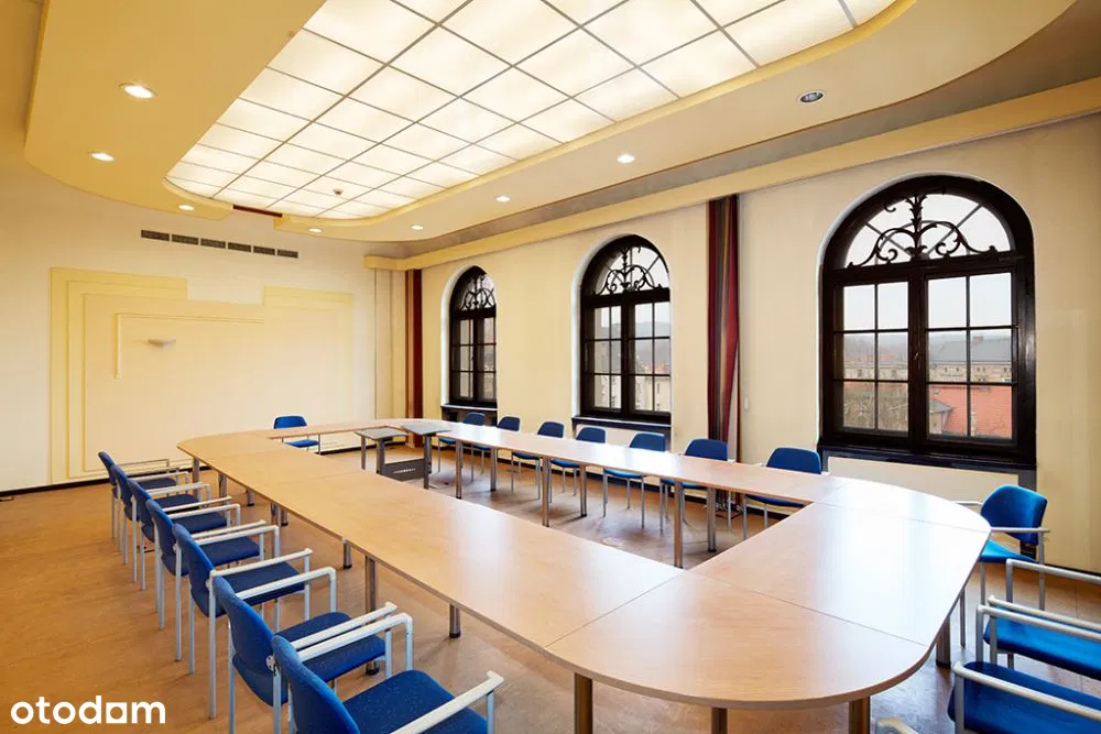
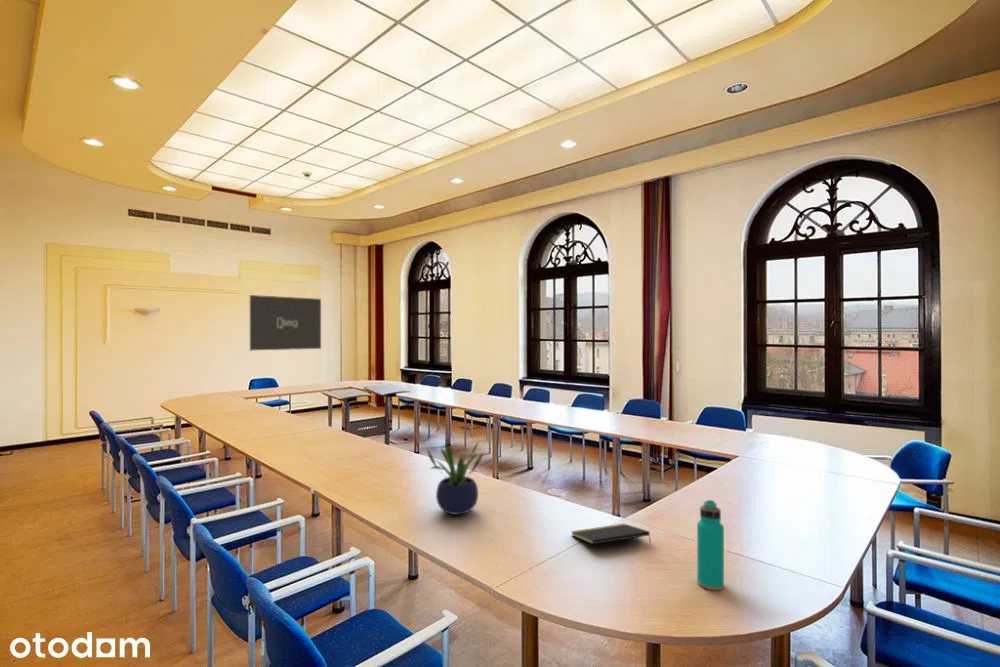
+ notepad [570,523,652,545]
+ banner stand [247,294,322,352]
+ potted plant [426,440,486,516]
+ water bottle [696,499,725,591]
